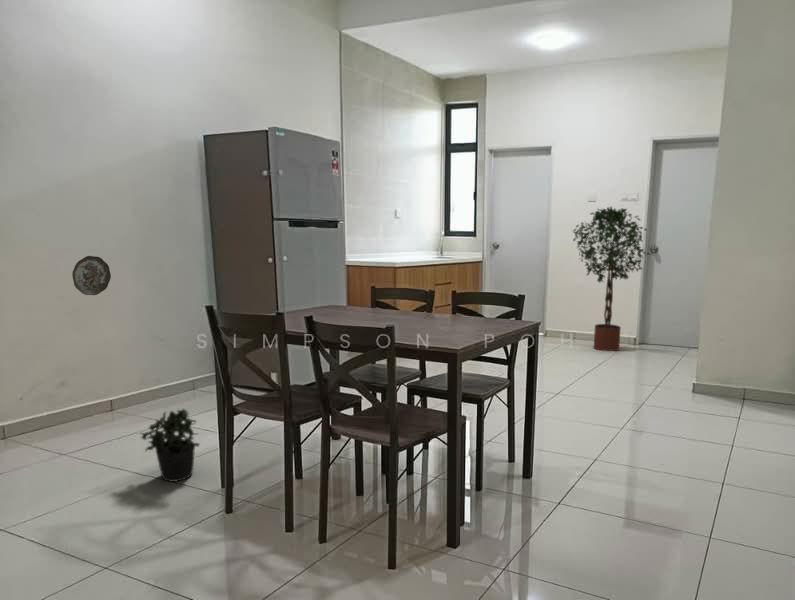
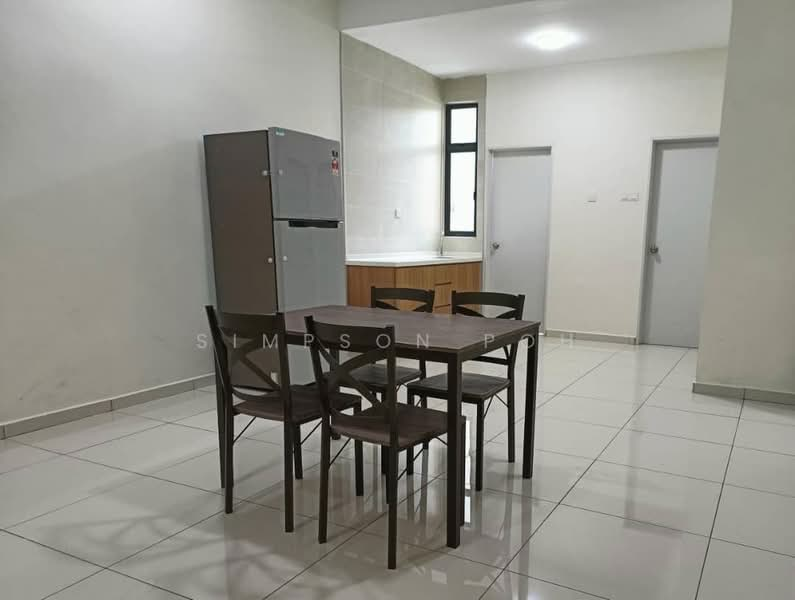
- potted tree [572,205,651,352]
- decorative plate [71,255,112,296]
- potted plant [139,408,201,483]
